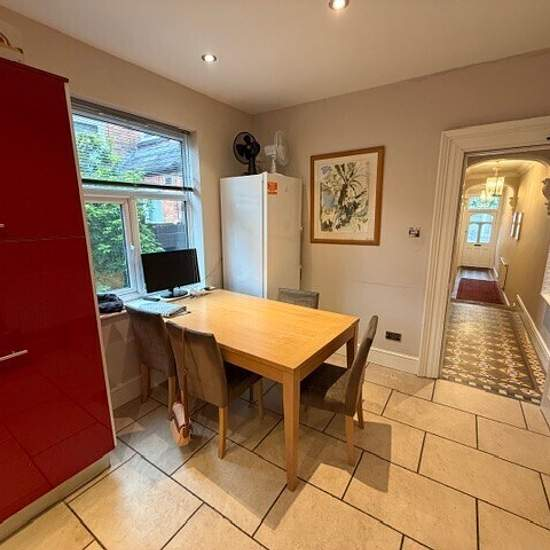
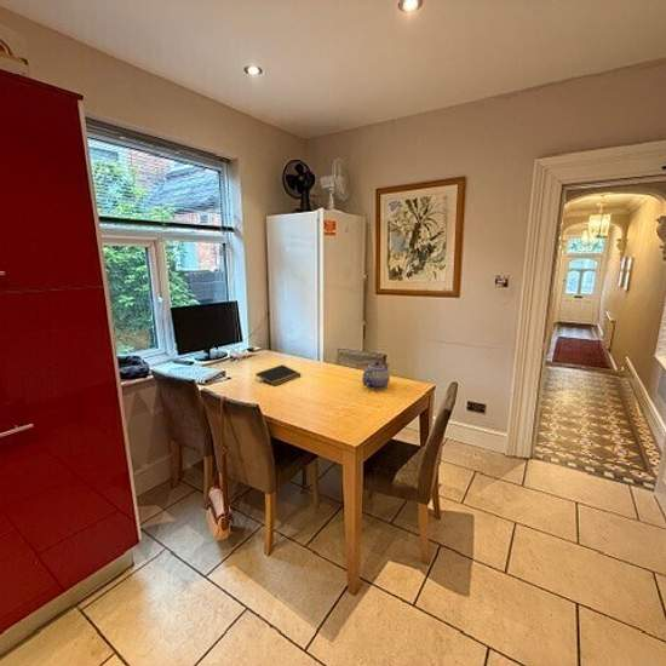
+ notepad [254,363,302,386]
+ teapot [361,361,391,391]
